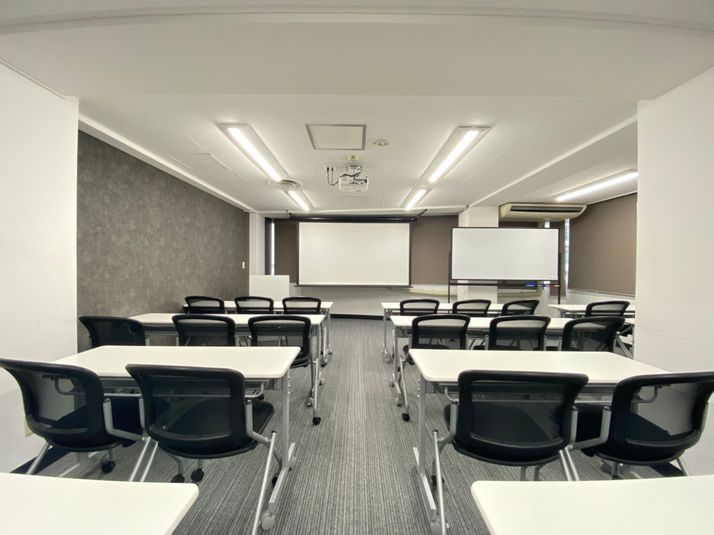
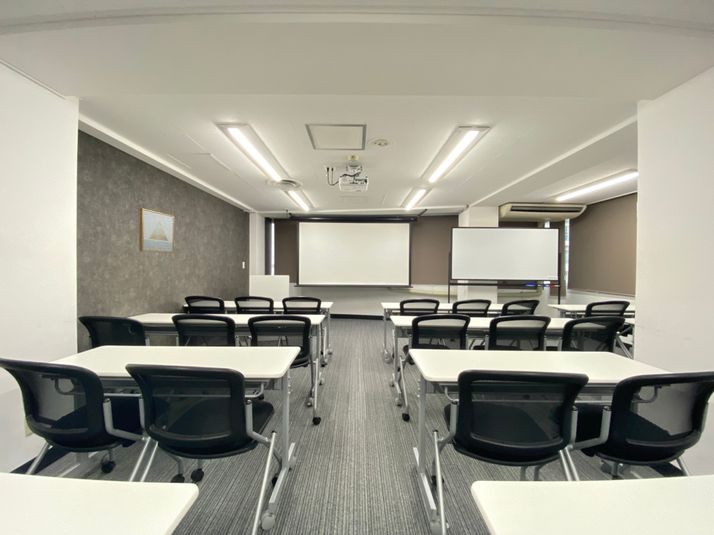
+ wall art [138,207,175,254]
